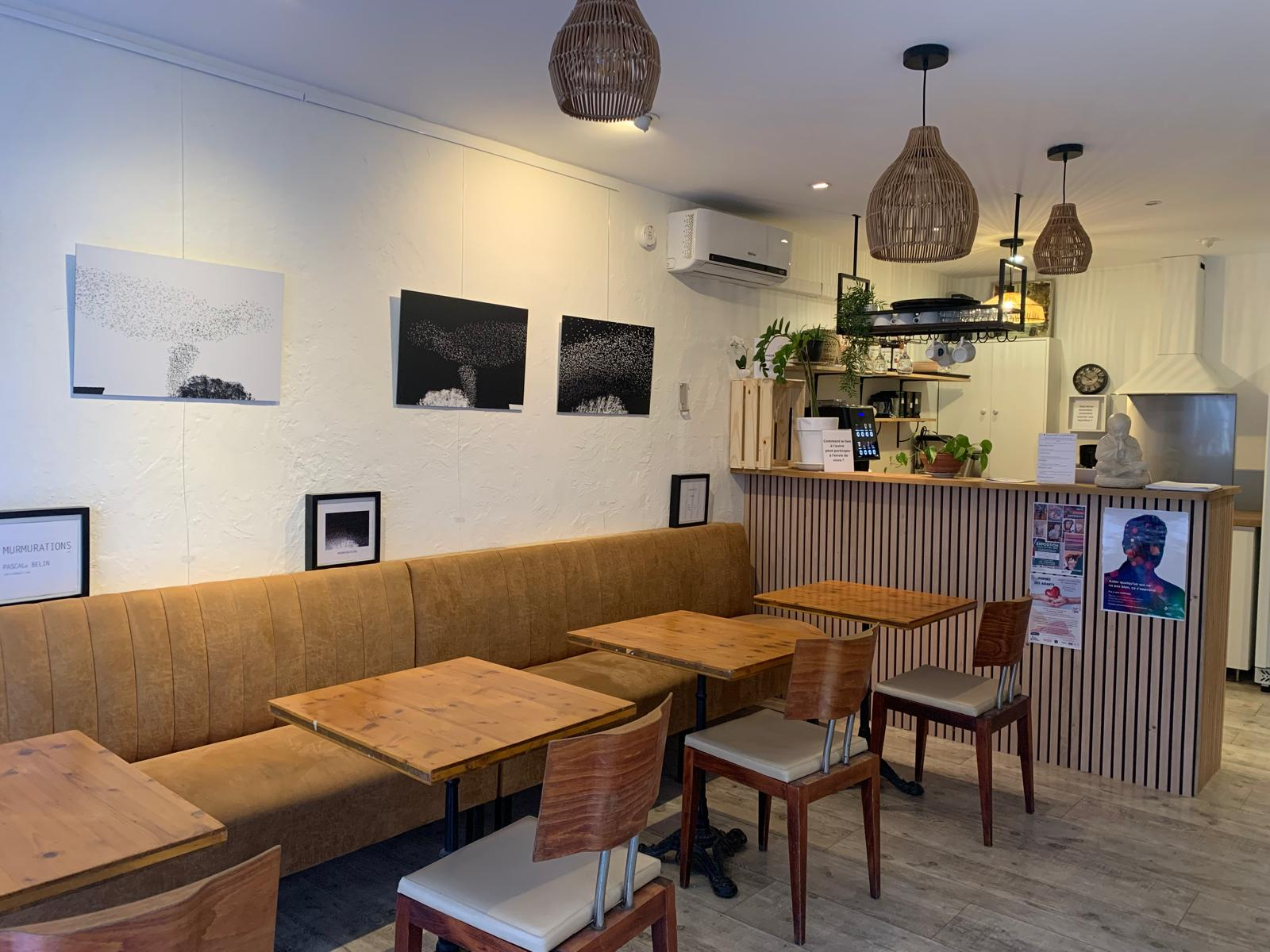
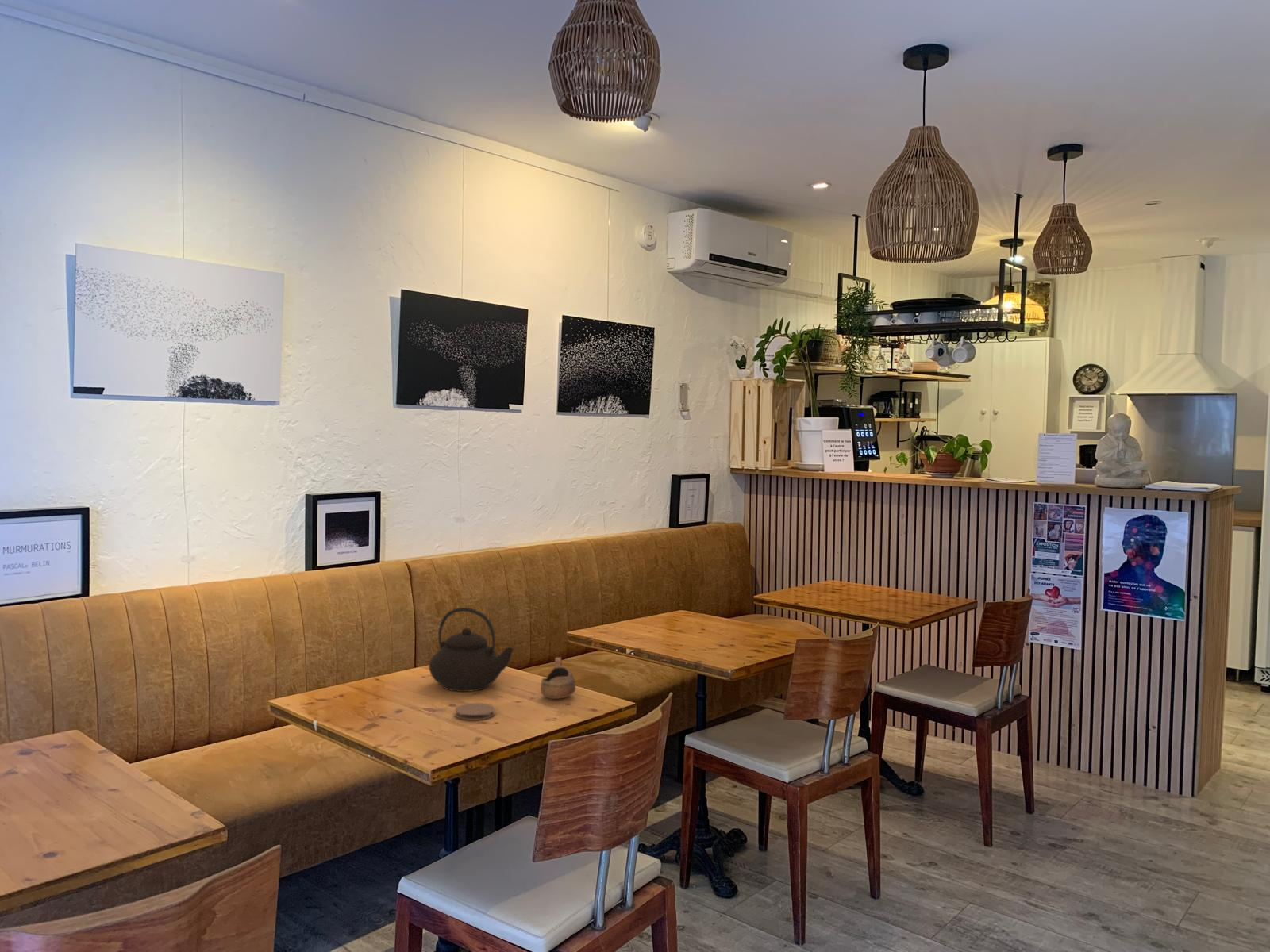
+ cup [540,657,576,700]
+ teapot [428,607,514,693]
+ coaster [454,702,496,721]
